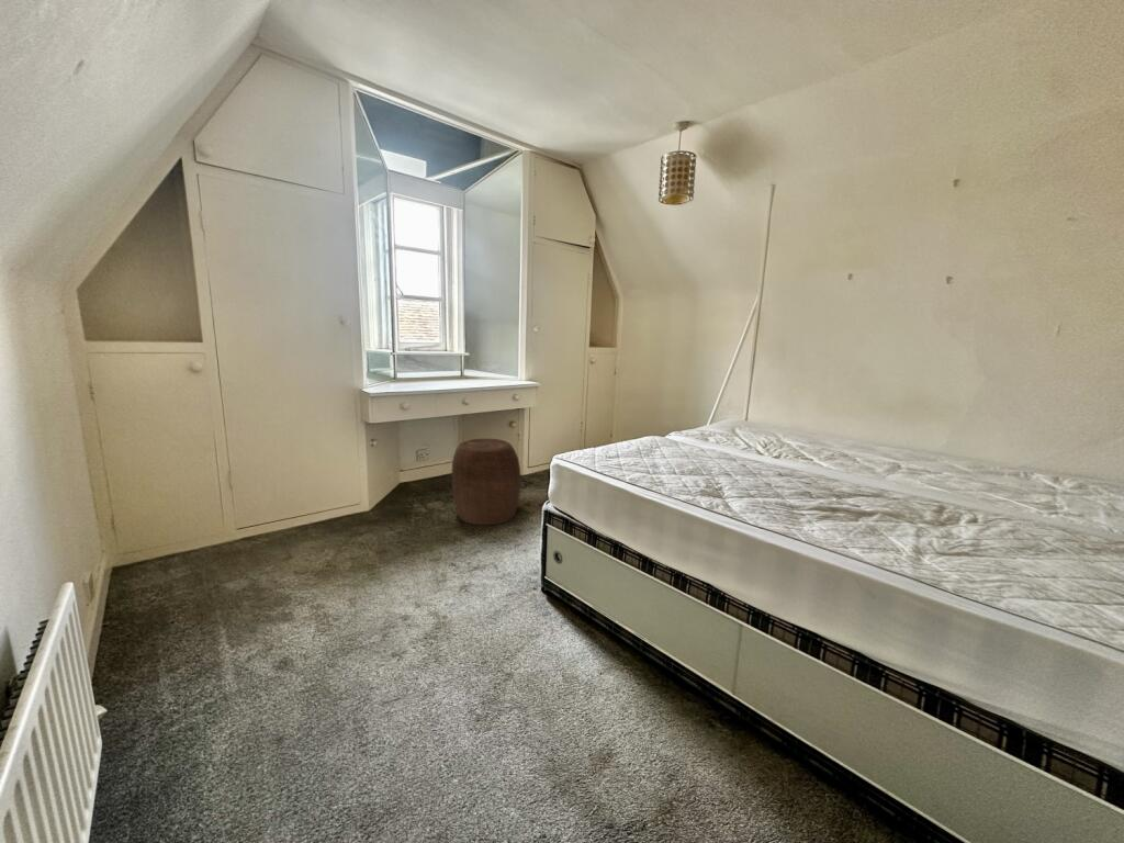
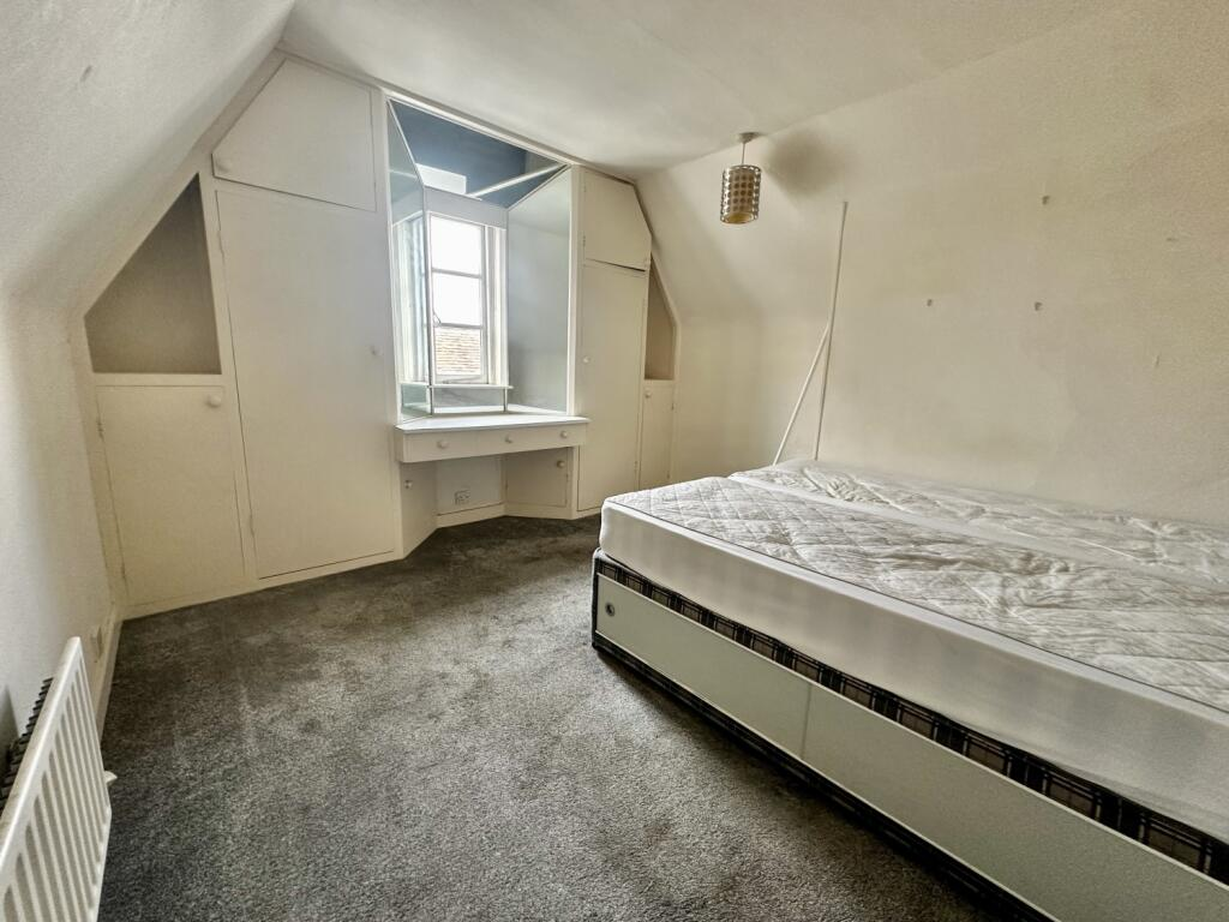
- stool [451,438,521,526]
